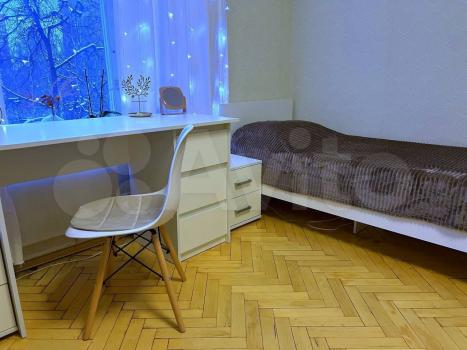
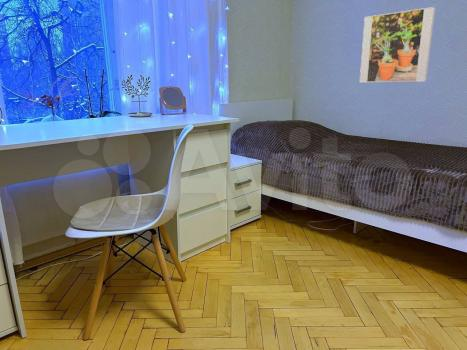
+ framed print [359,6,436,83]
